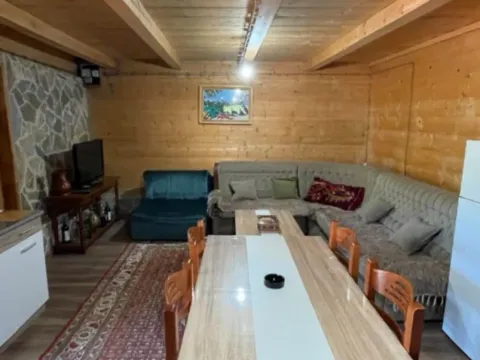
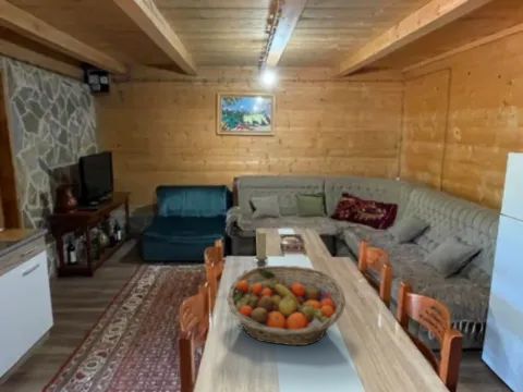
+ candle holder [243,230,269,272]
+ fruit basket [226,265,346,346]
